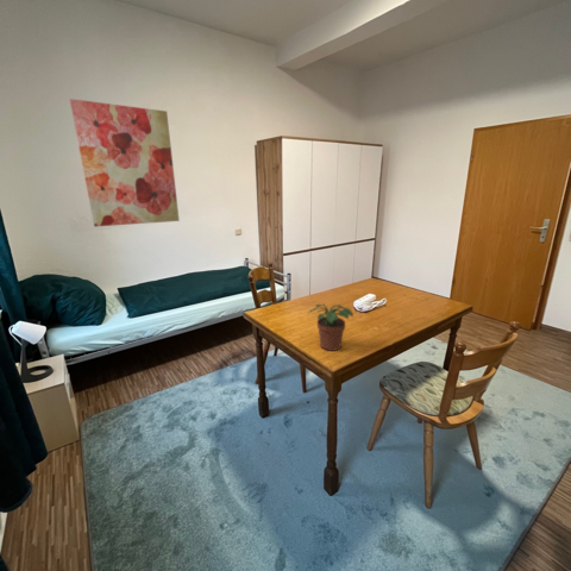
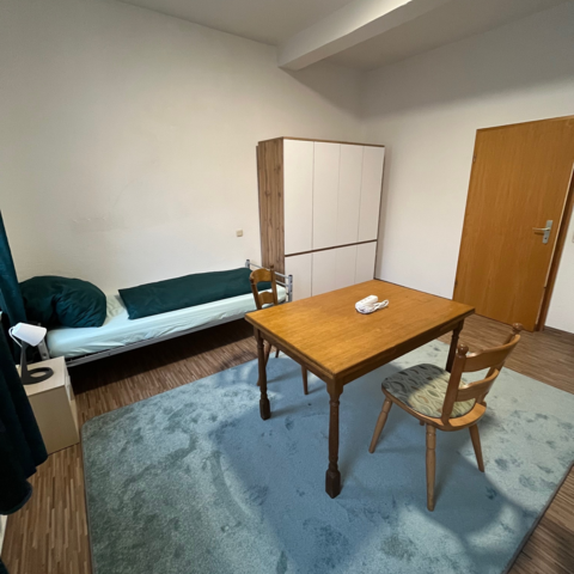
- wall art [69,98,181,227]
- potted plant [307,303,354,352]
